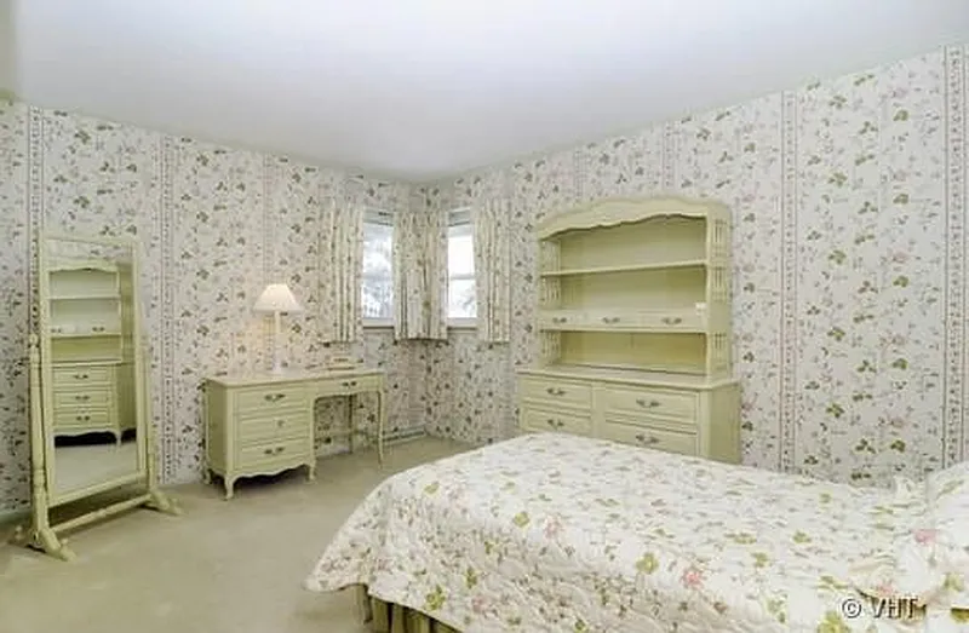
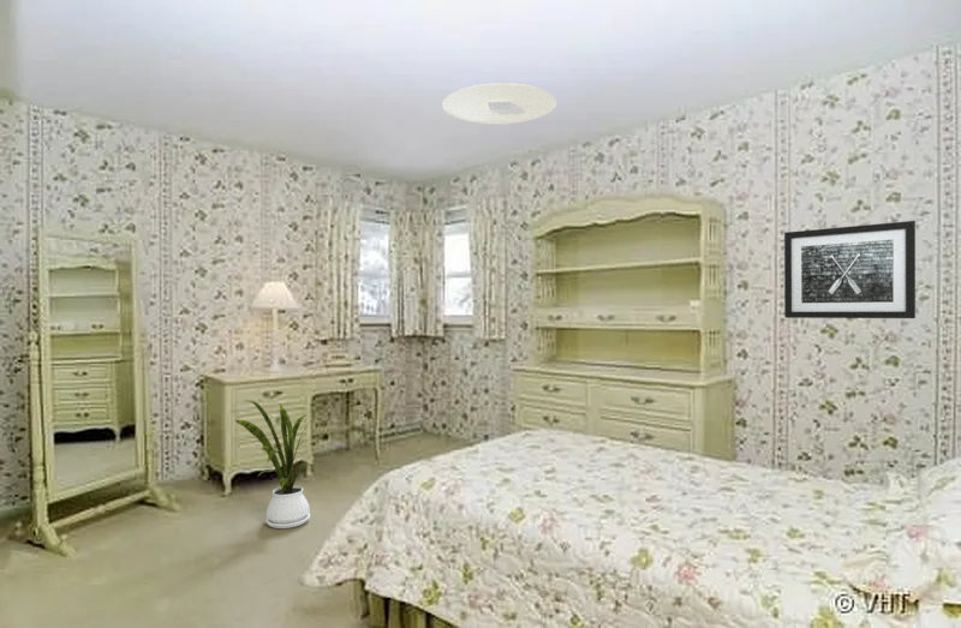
+ house plant [233,400,315,530]
+ wall art [783,220,917,319]
+ ceiling light [441,82,557,126]
